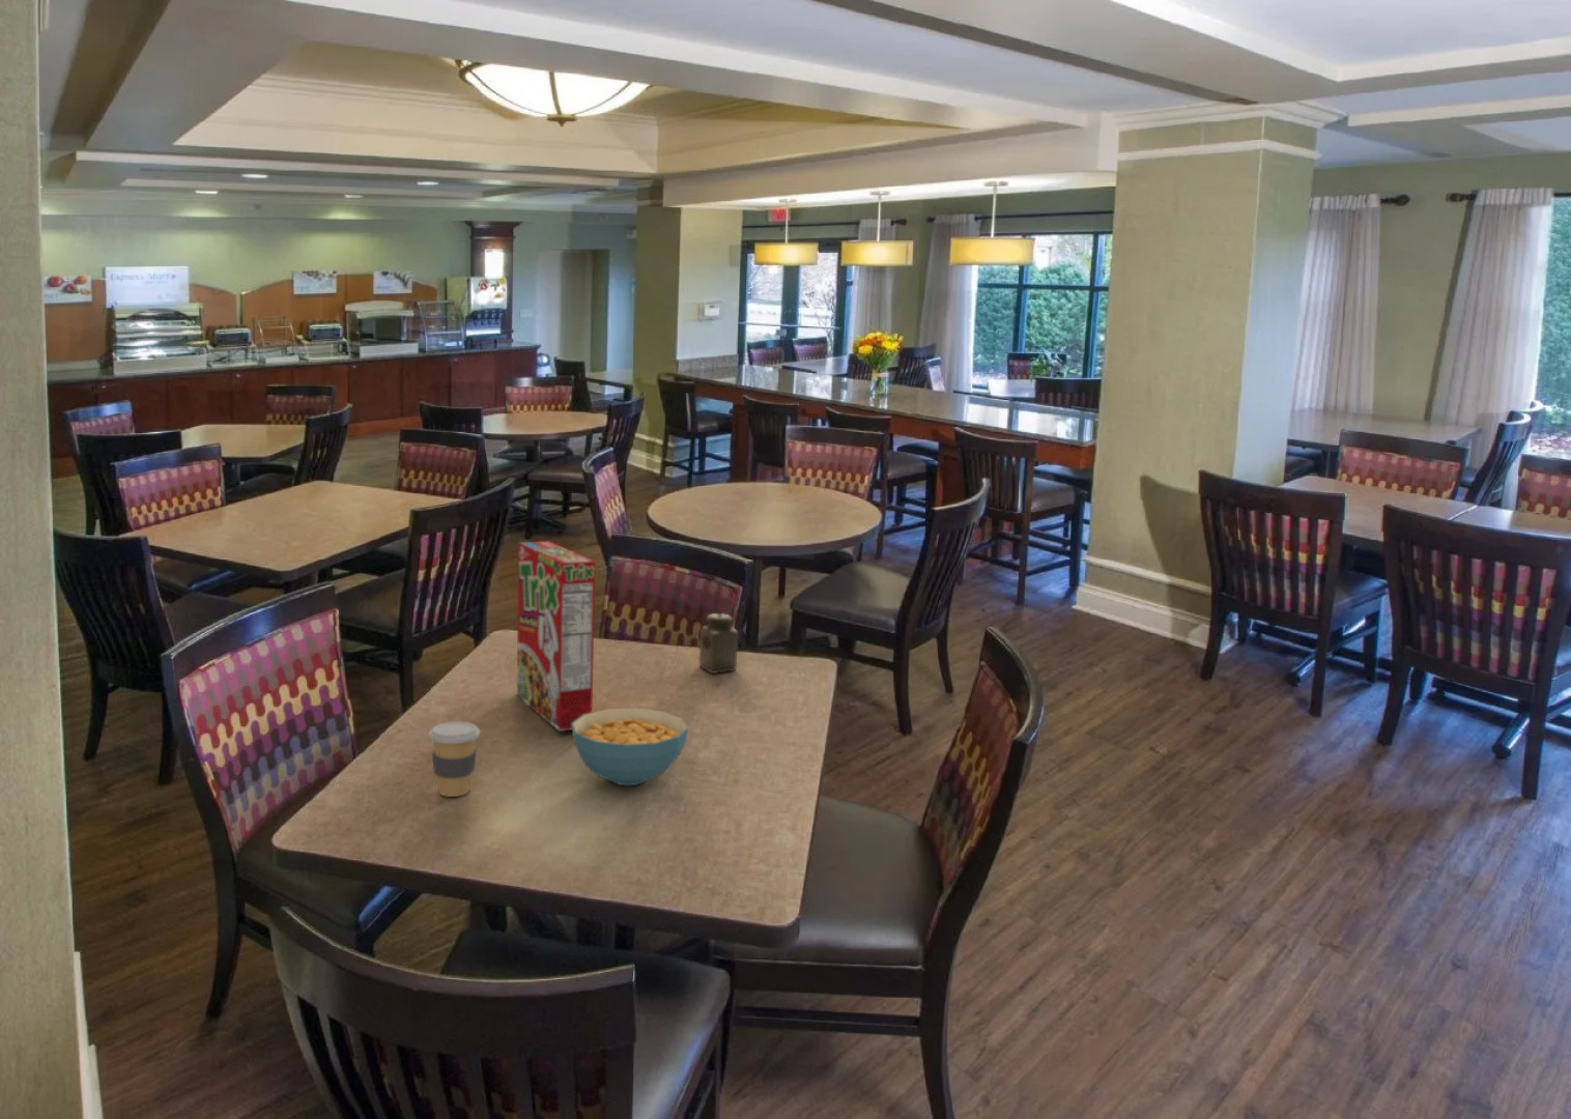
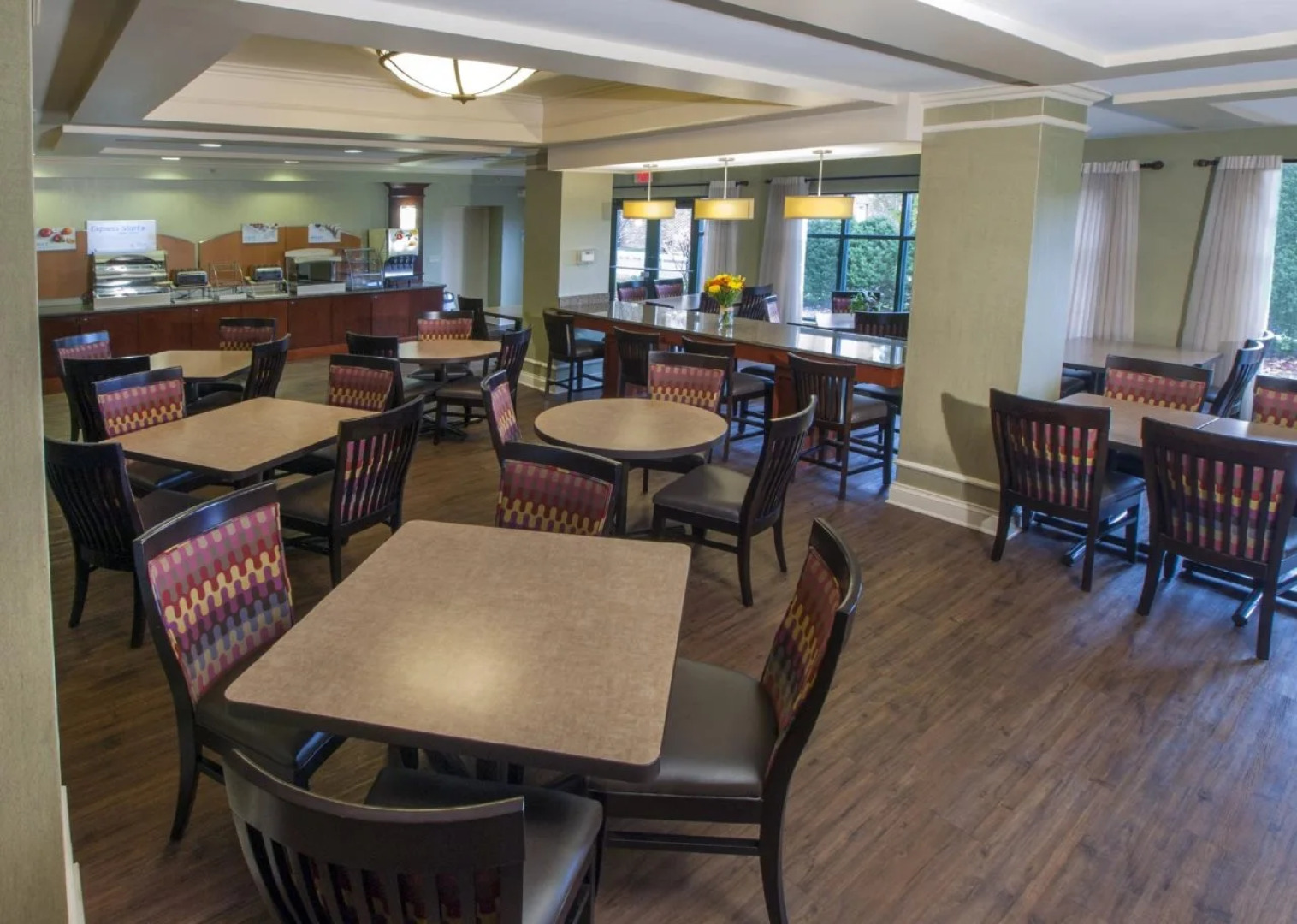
- salt shaker [699,613,739,675]
- cereal box [516,540,597,733]
- cereal bowl [571,706,689,786]
- coffee cup [426,721,481,798]
